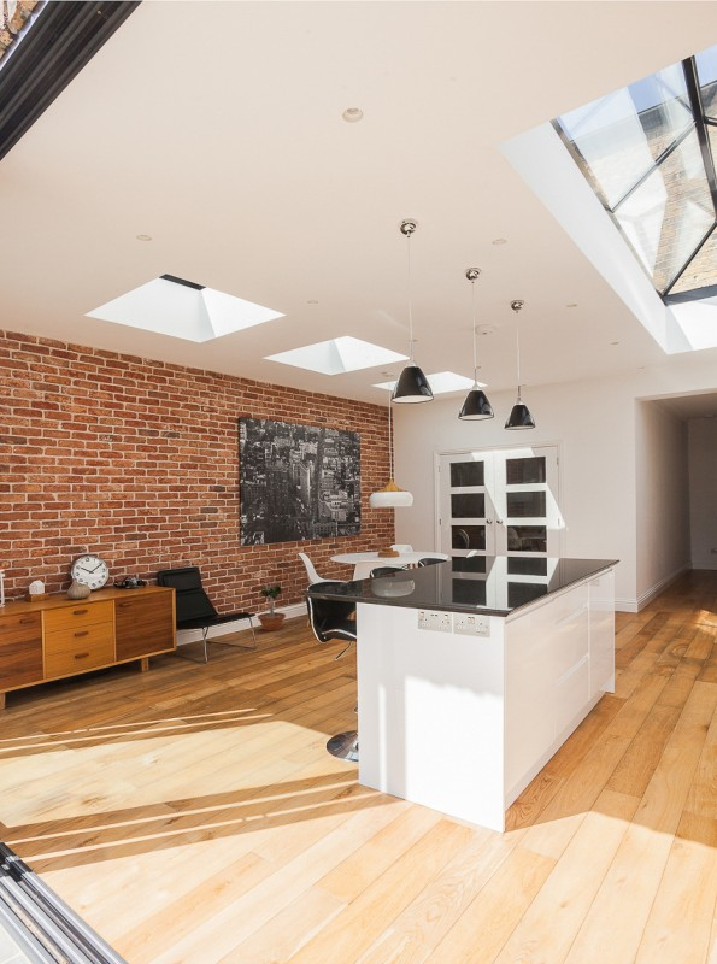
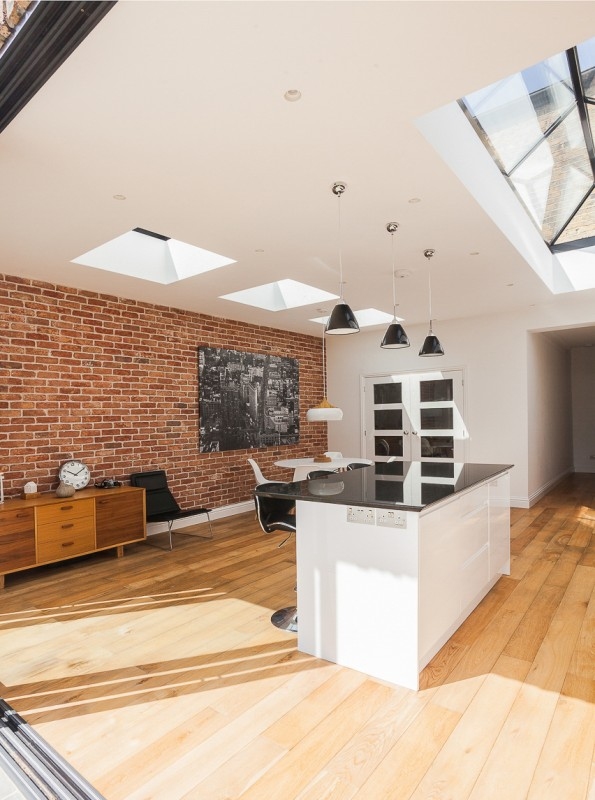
- potted tree [257,580,287,631]
